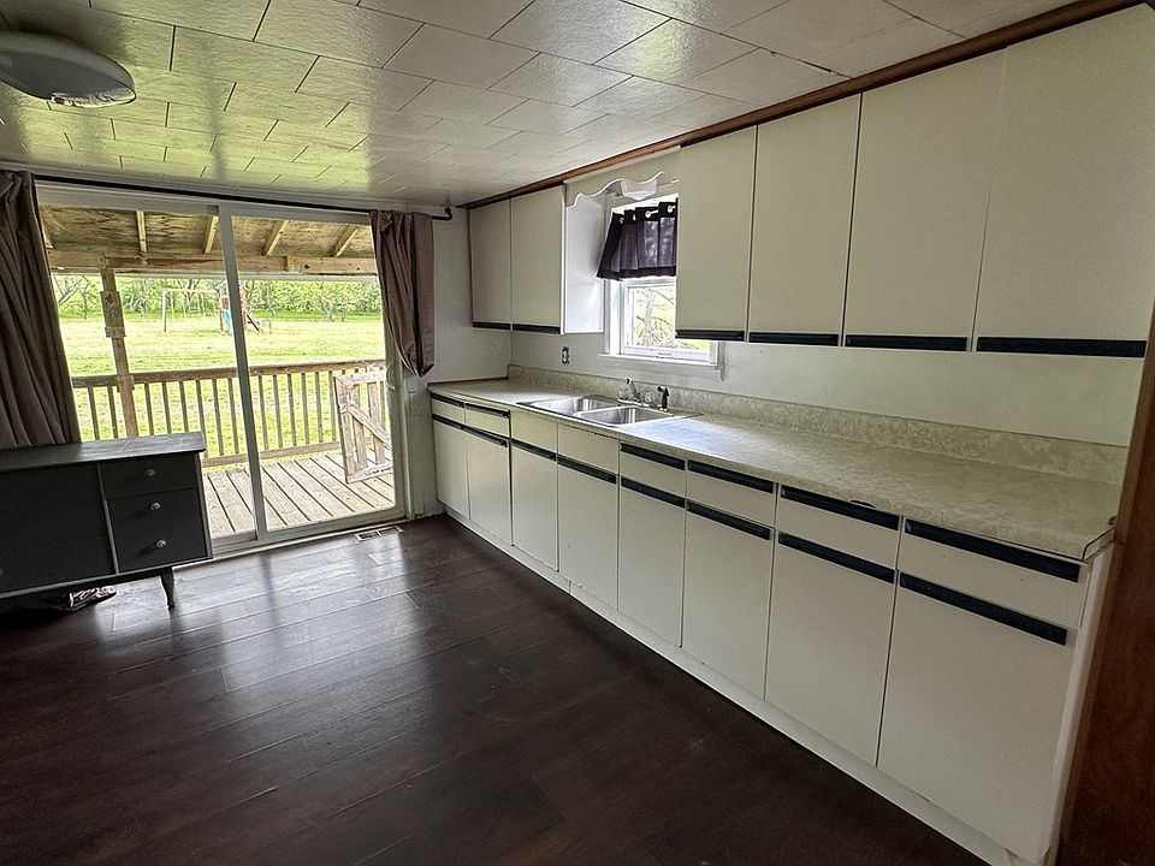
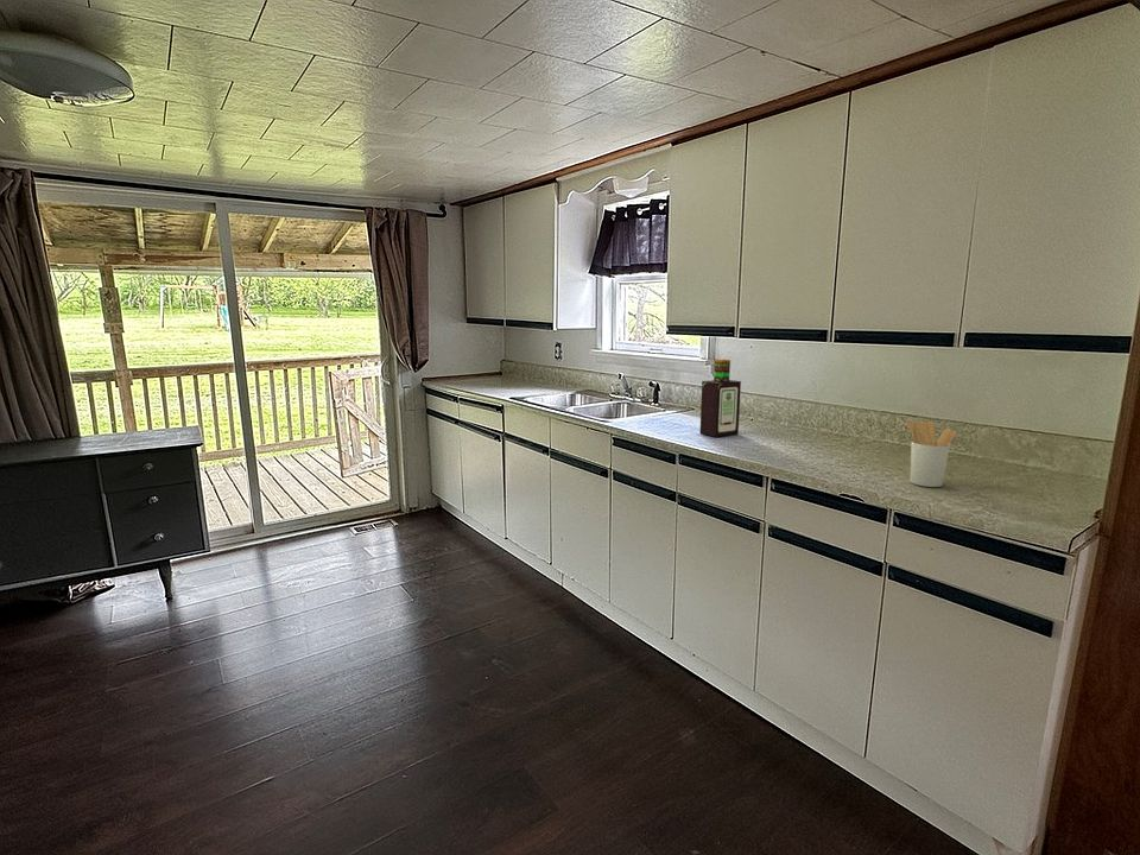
+ bottle [699,359,742,438]
+ utensil holder [906,419,957,488]
